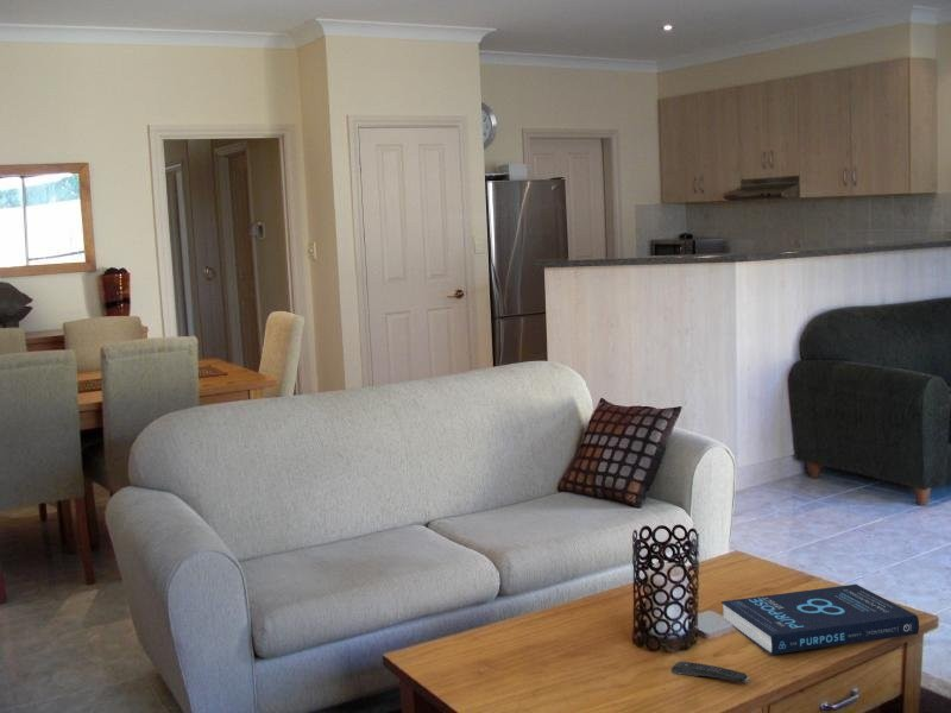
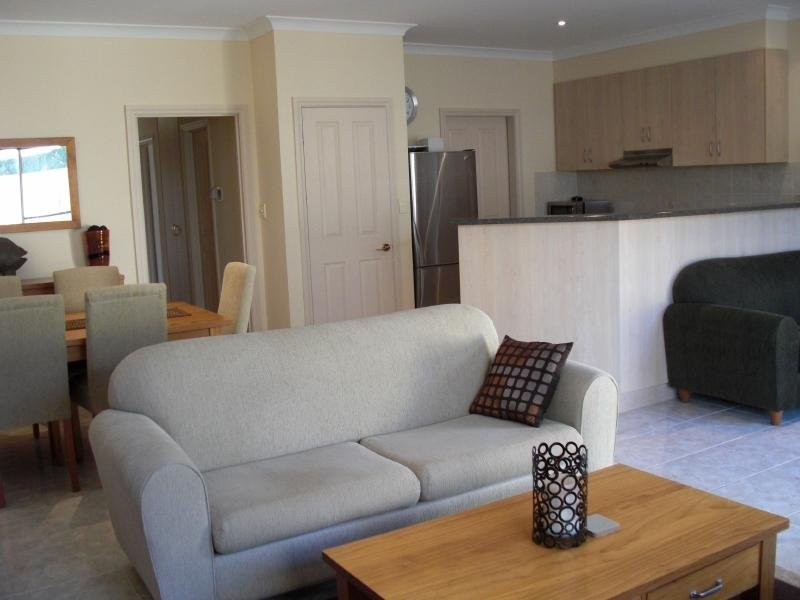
- remote control [670,660,751,684]
- book [720,583,920,656]
